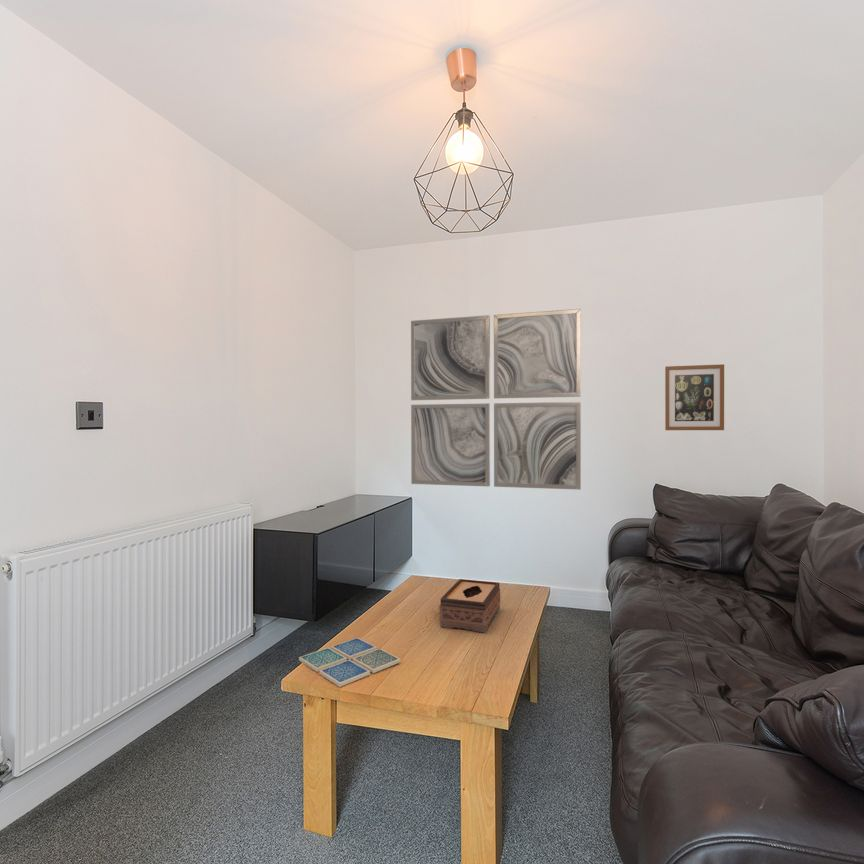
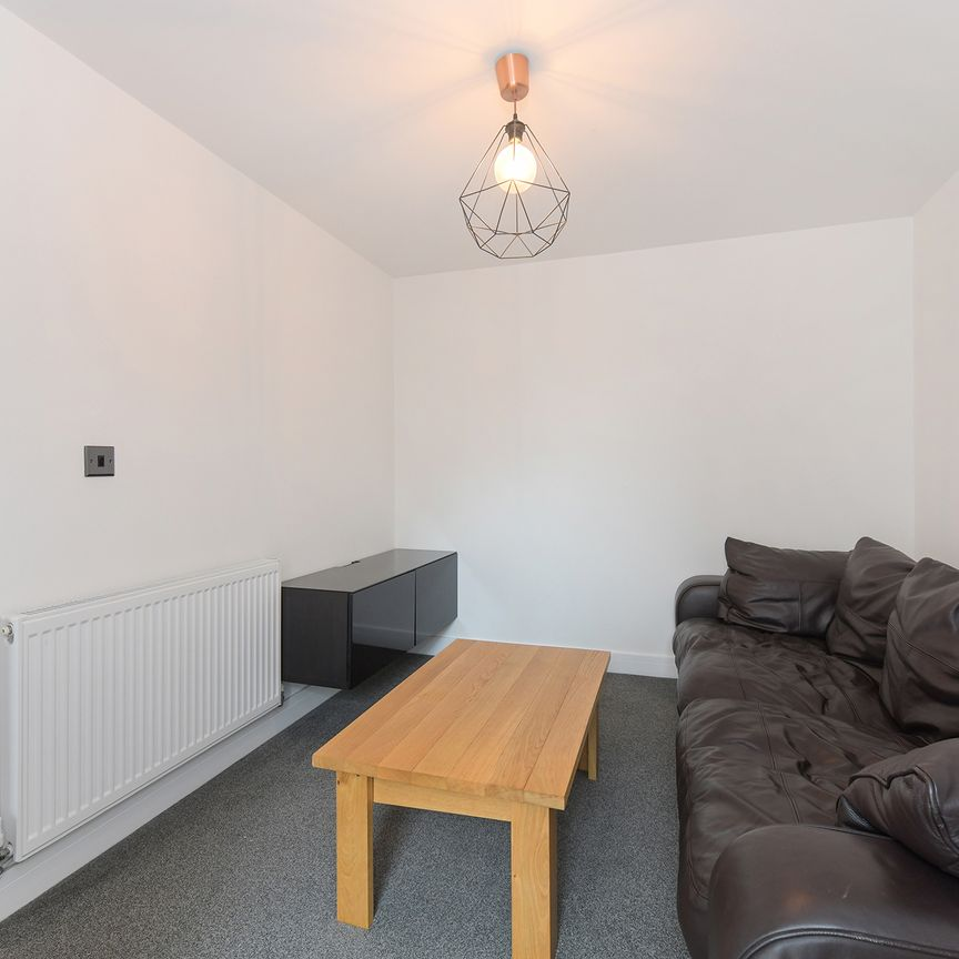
- tissue box [439,578,501,634]
- drink coaster [298,637,402,688]
- wall art [664,363,725,431]
- wall art [410,308,582,491]
